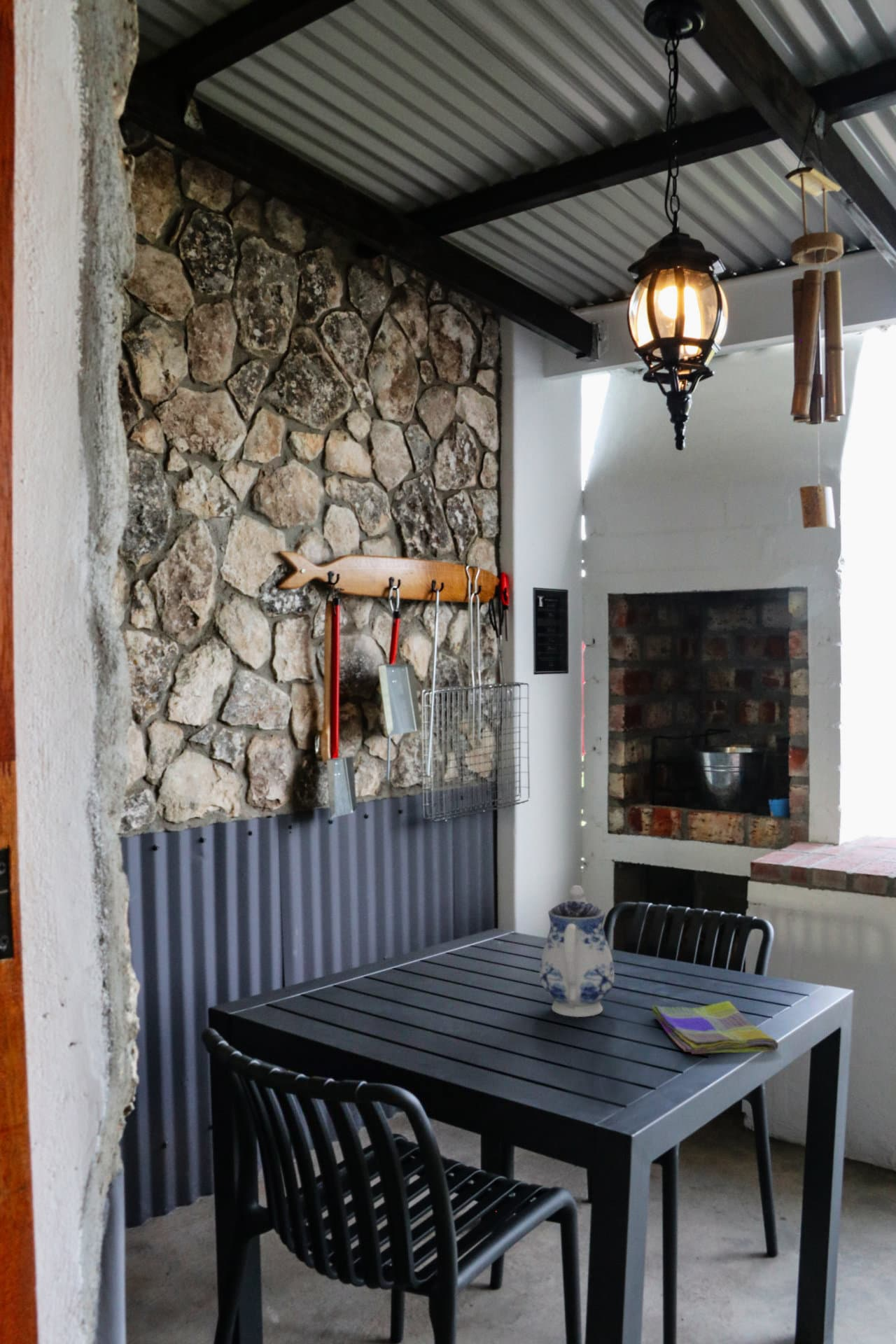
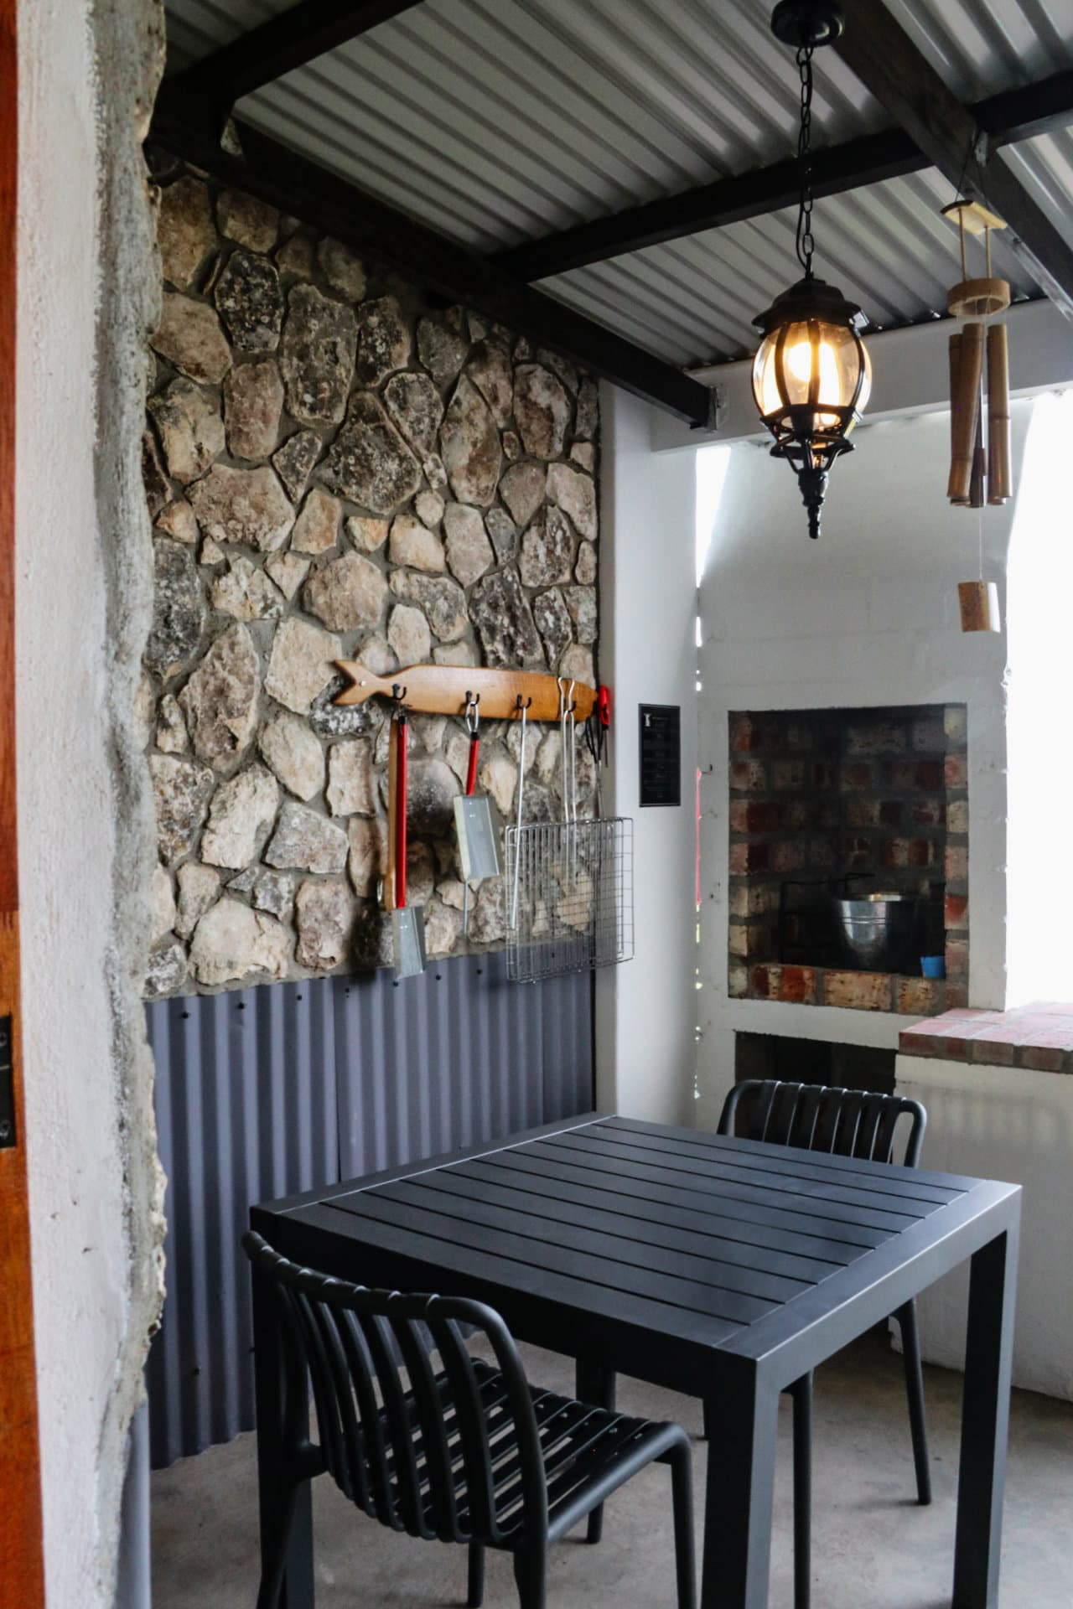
- dish towel [651,1000,779,1055]
- teapot [539,885,615,1018]
